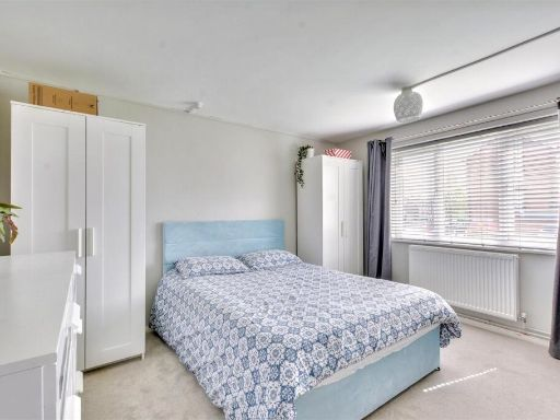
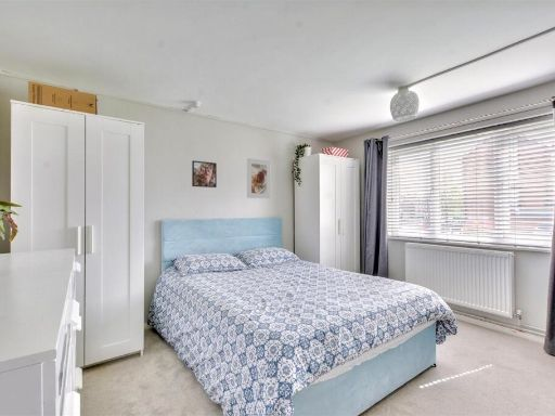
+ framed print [191,159,218,188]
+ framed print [246,157,272,199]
